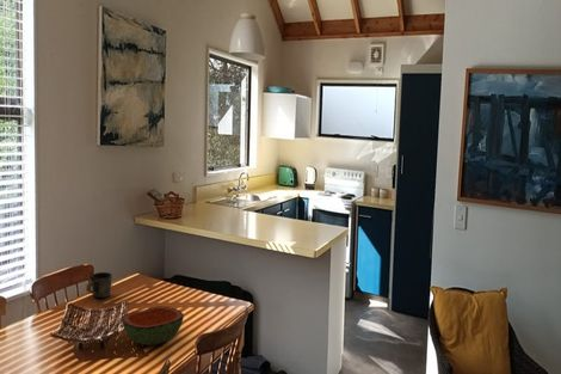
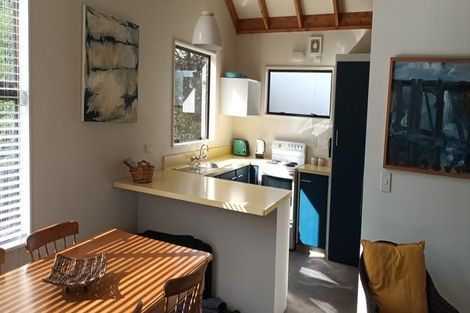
- mug [85,271,113,299]
- bowl [121,305,185,347]
